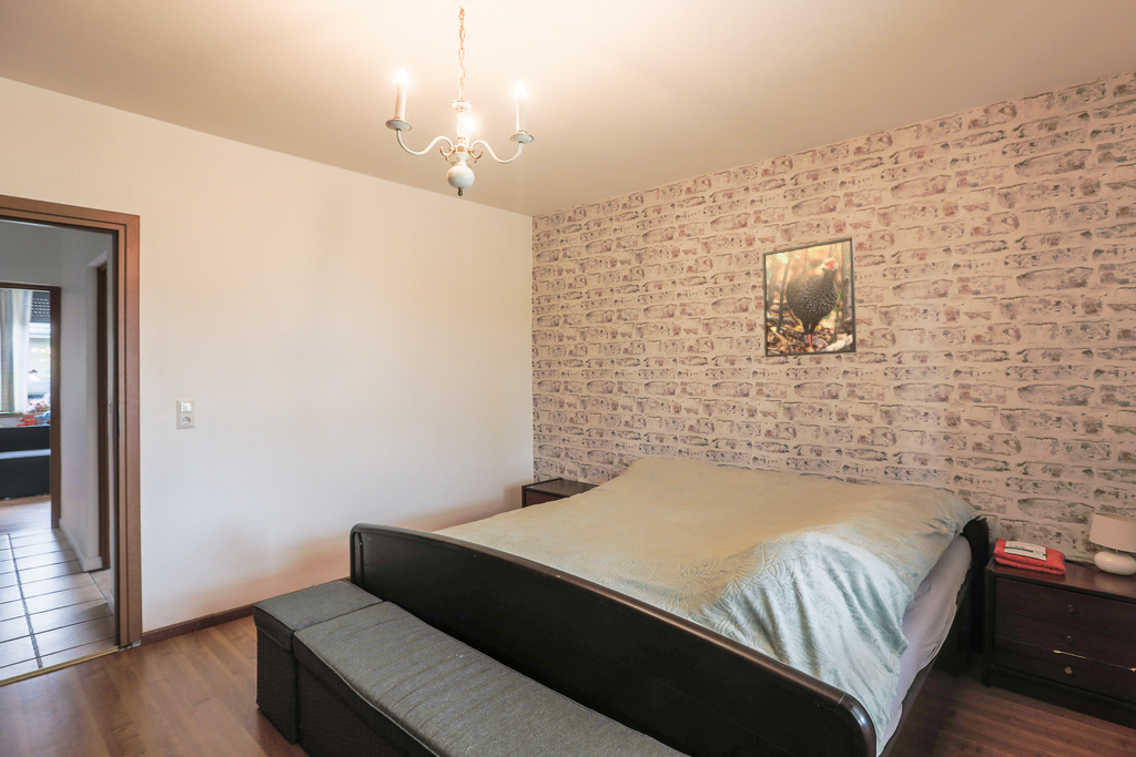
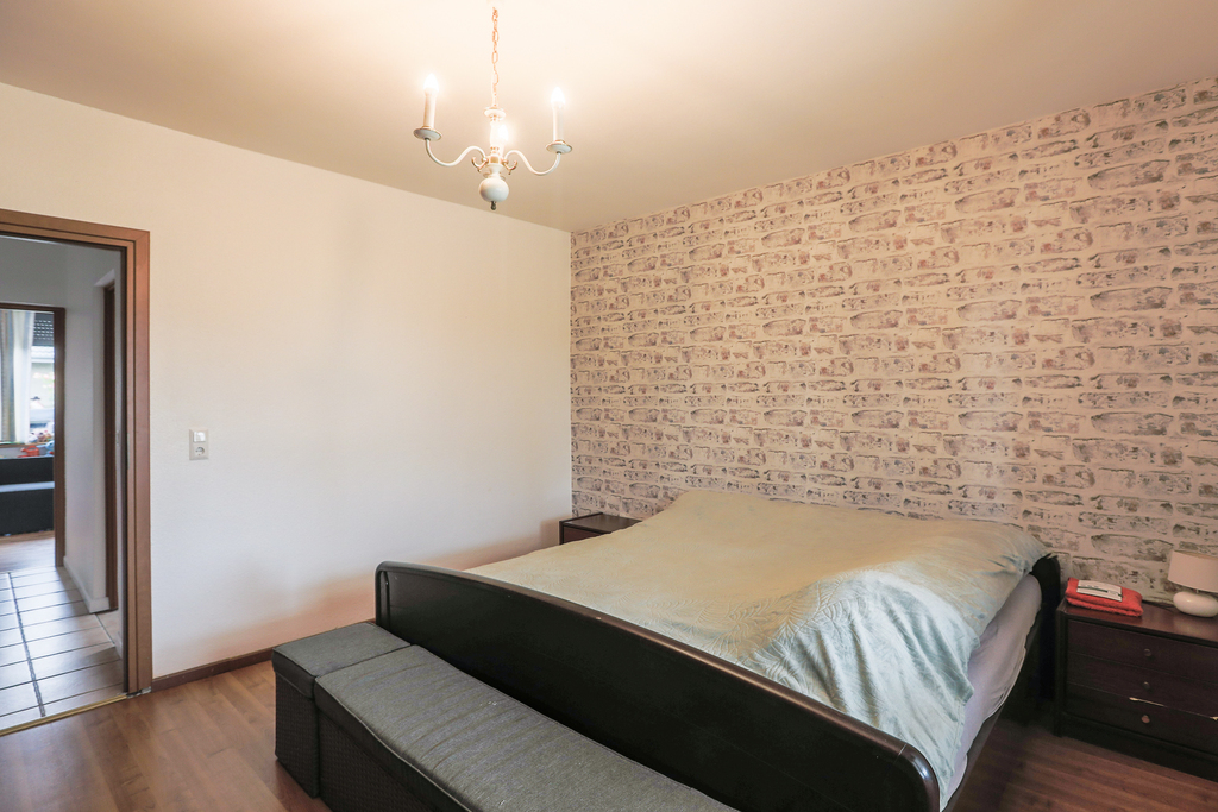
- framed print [761,236,858,358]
